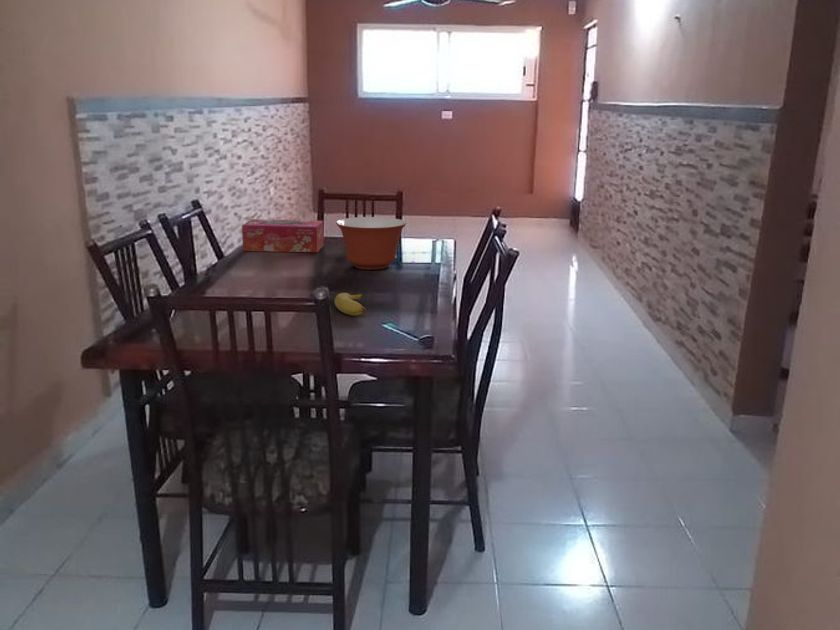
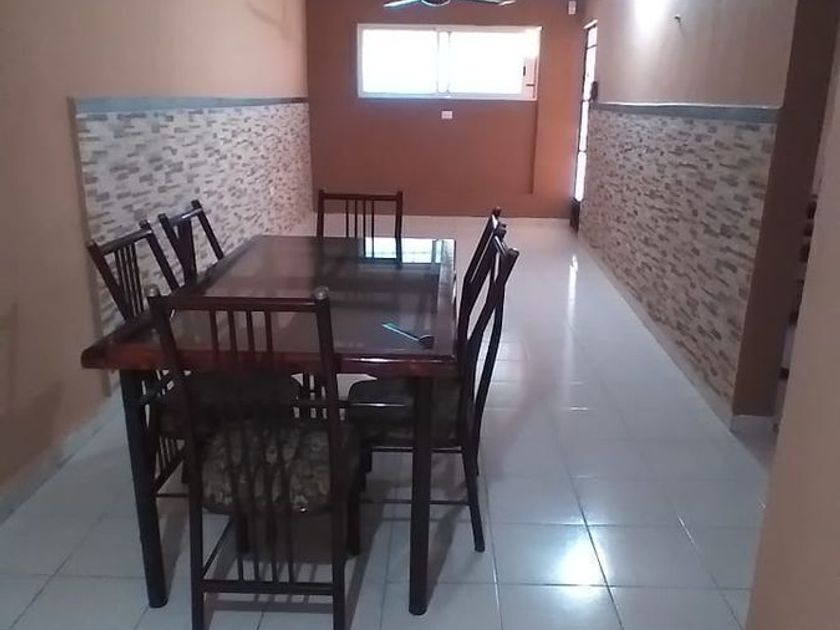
- tissue box [241,218,325,253]
- mixing bowl [335,216,407,271]
- banana [334,292,367,316]
